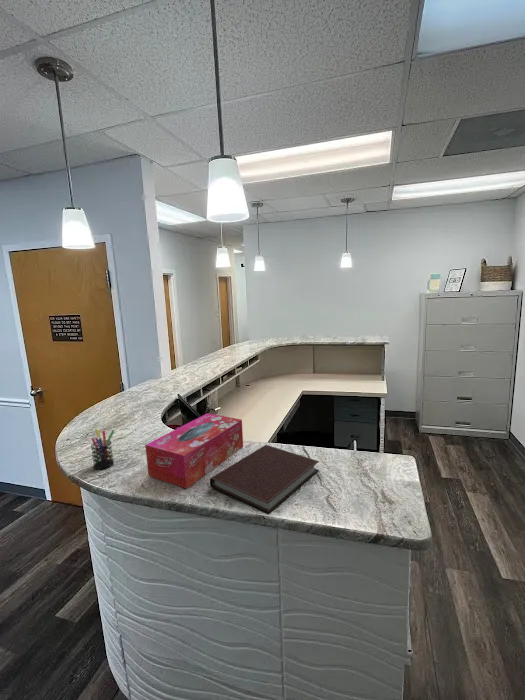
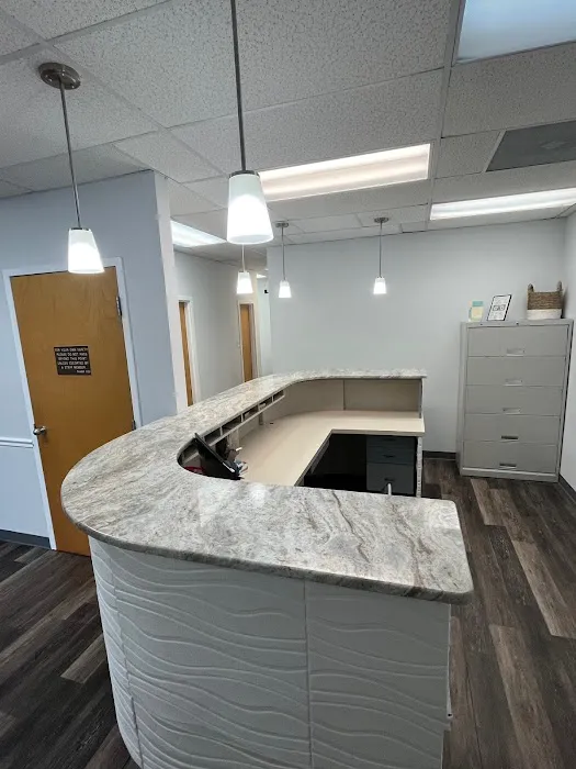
- notebook [209,444,320,515]
- pen holder [90,428,115,470]
- tissue box [144,412,244,490]
